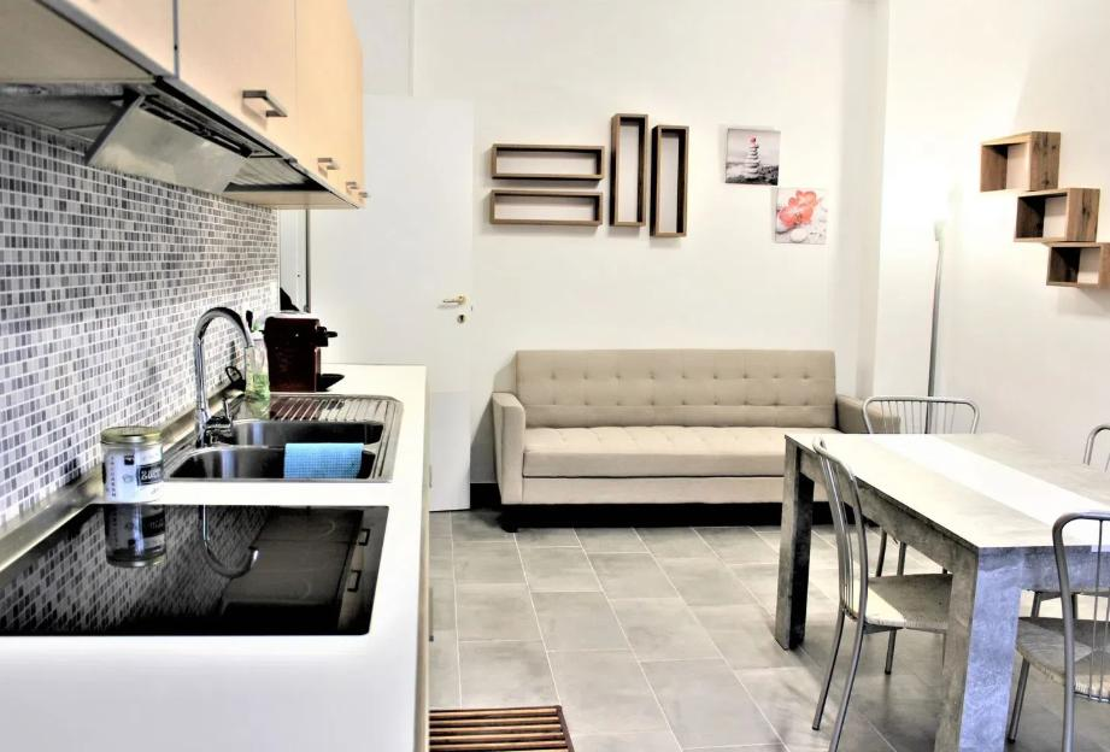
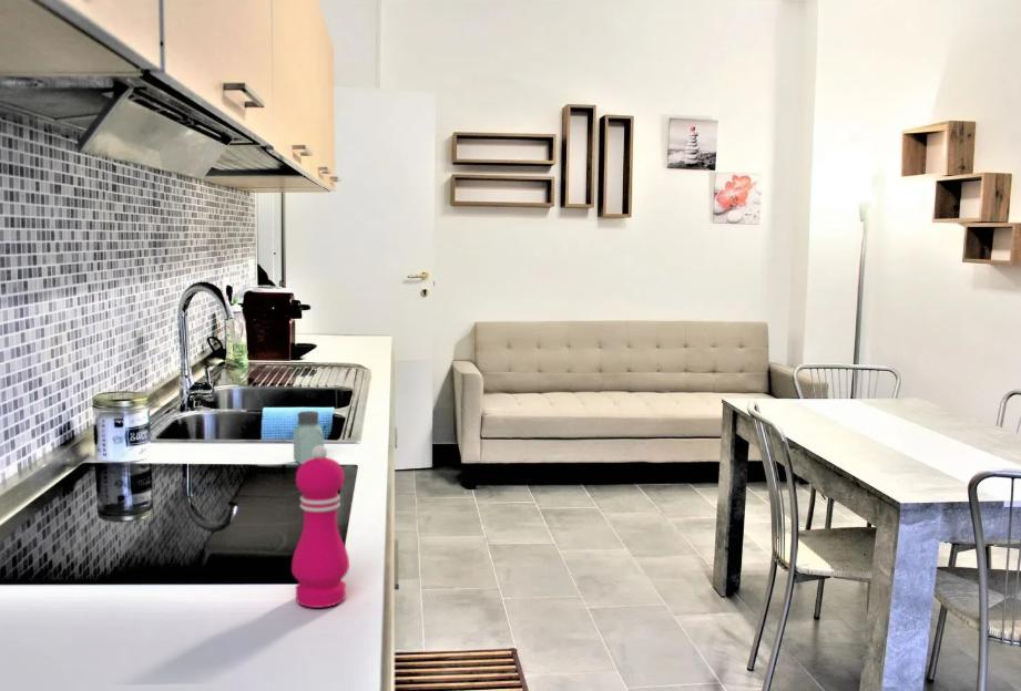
+ saltshaker [293,410,325,465]
+ pepper mill [290,445,350,609]
